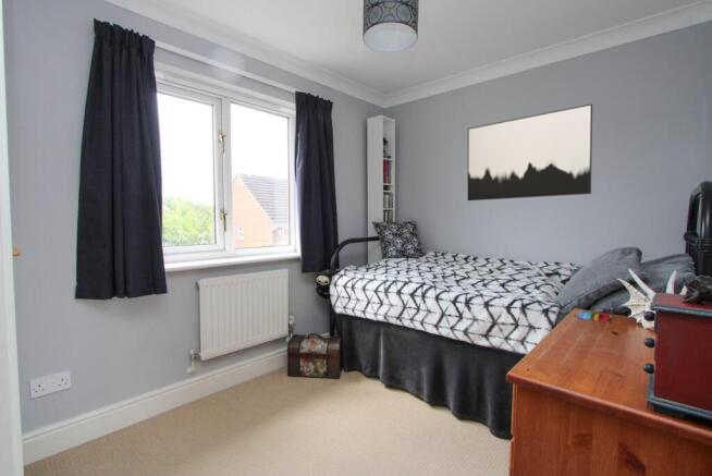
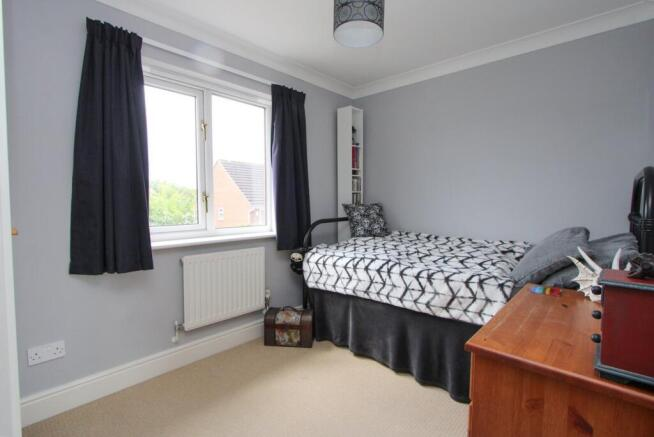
- wall art [467,103,593,202]
